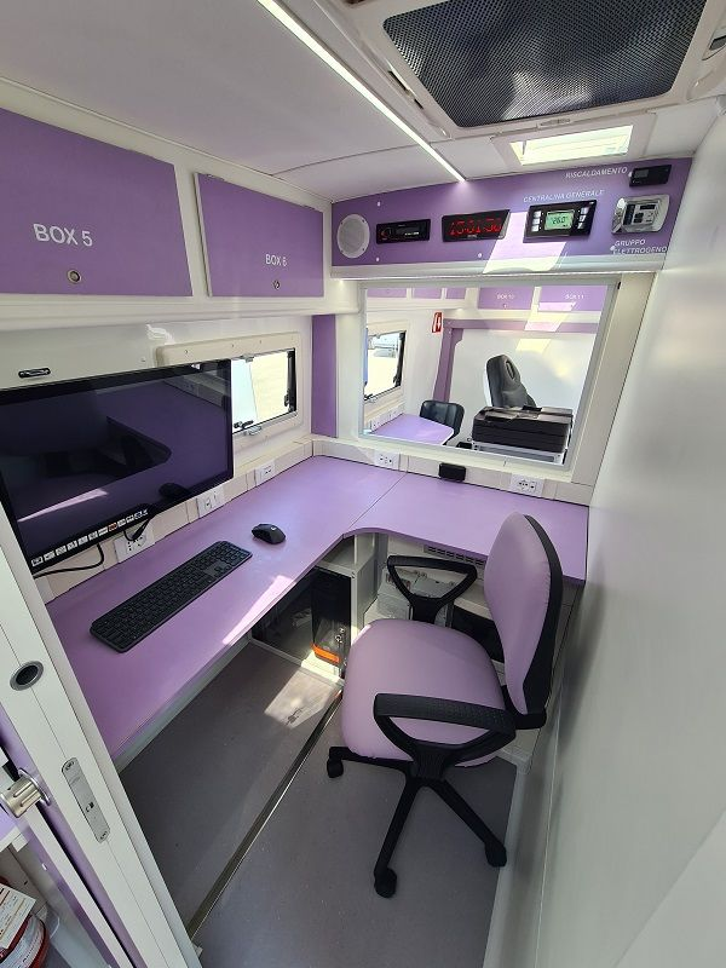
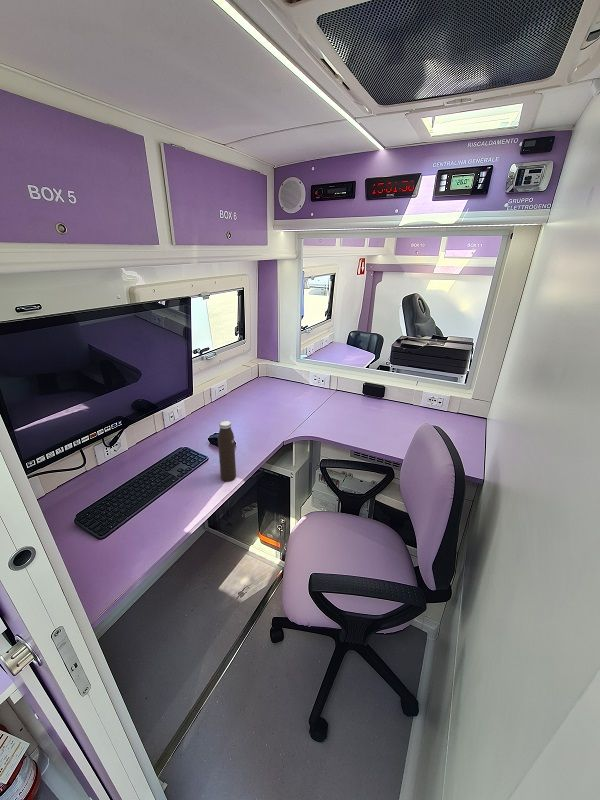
+ water bottle [217,419,237,482]
